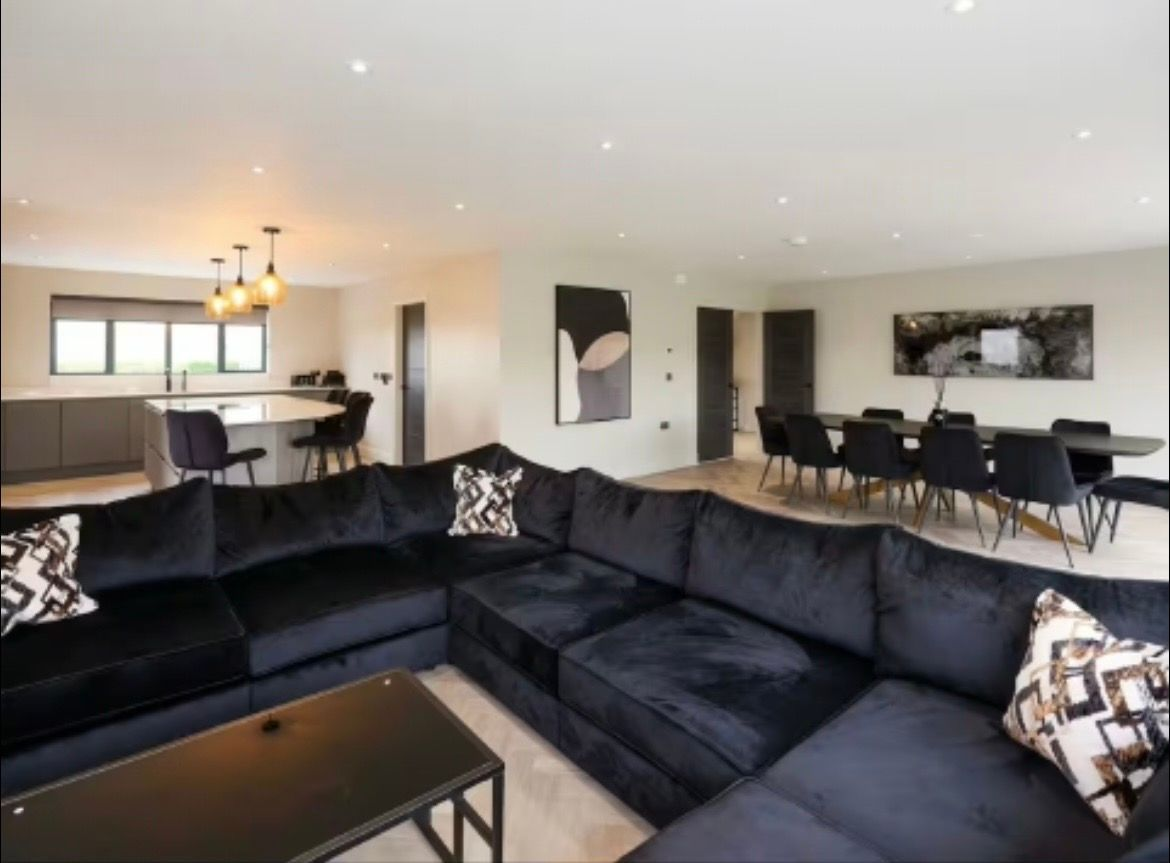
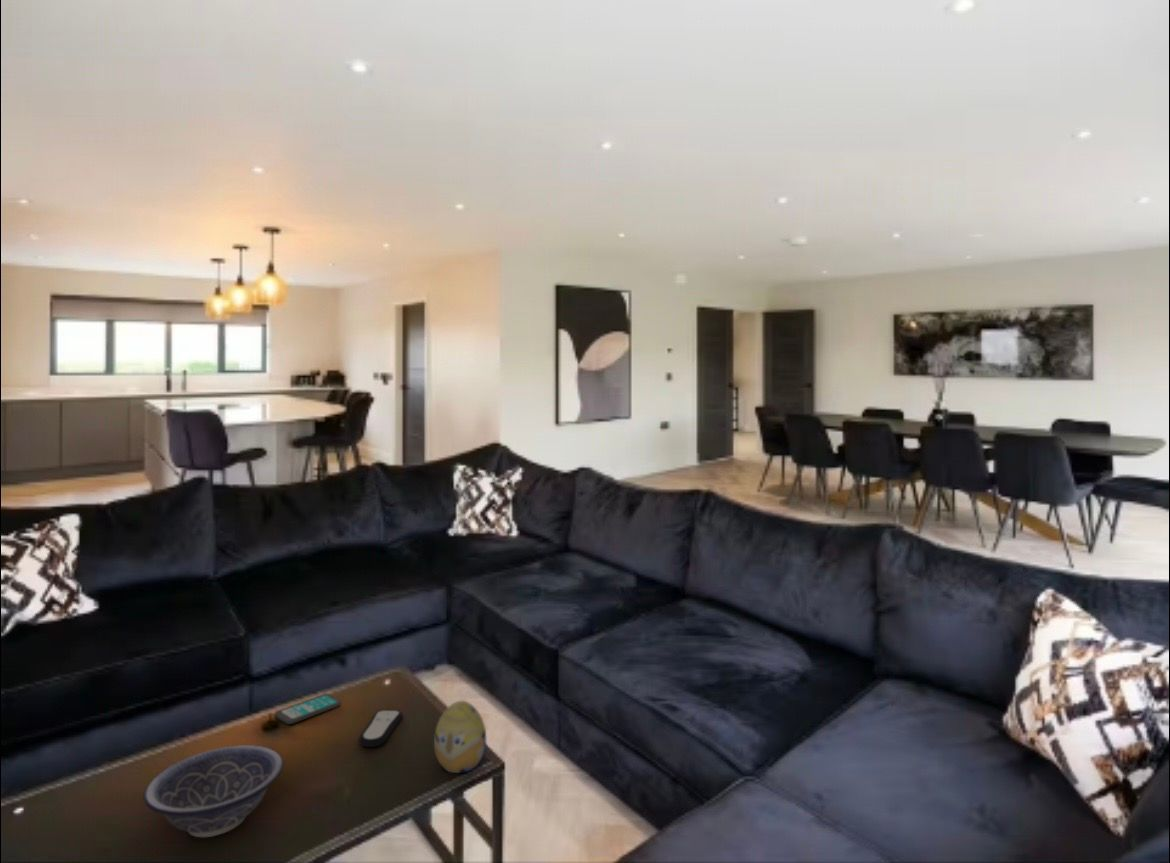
+ remote control [358,709,403,748]
+ smartphone [274,693,341,725]
+ decorative egg [433,700,487,774]
+ decorative bowl [143,744,285,838]
